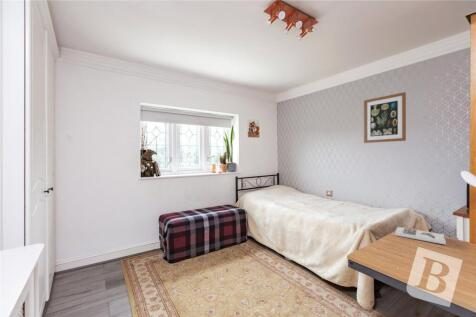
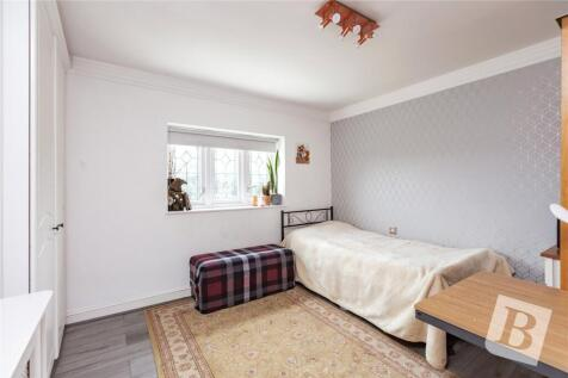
- wall art [363,91,407,144]
- book [394,226,447,246]
